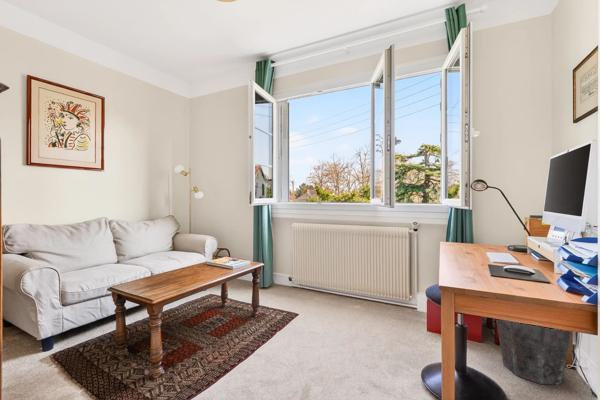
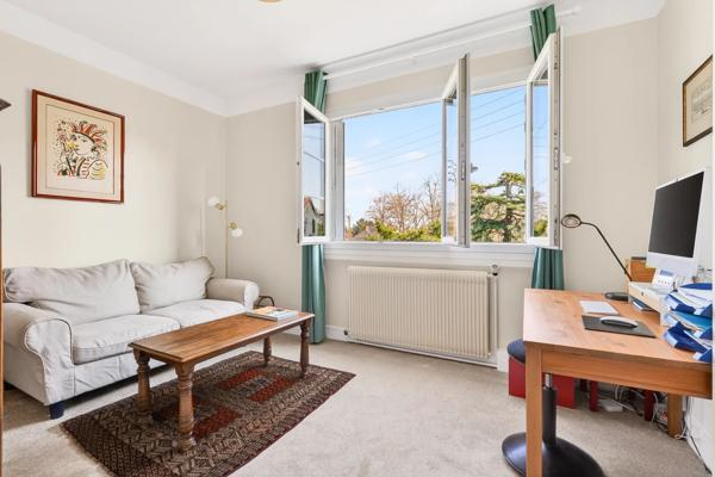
- waste bin [495,319,572,385]
